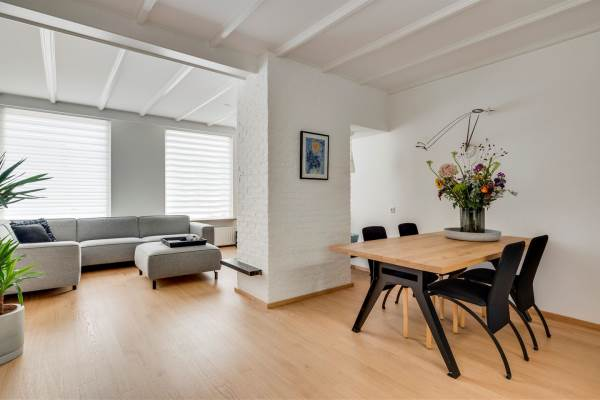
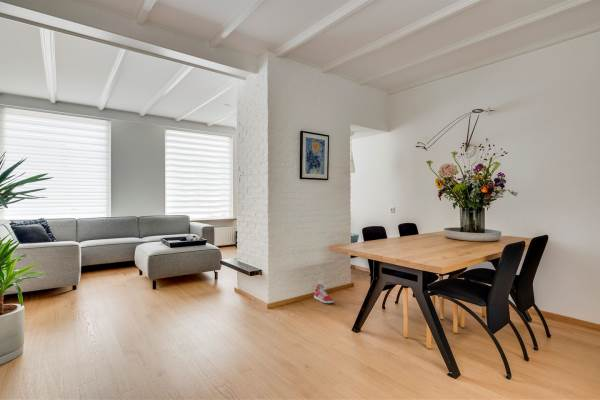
+ sneaker [313,283,335,304]
